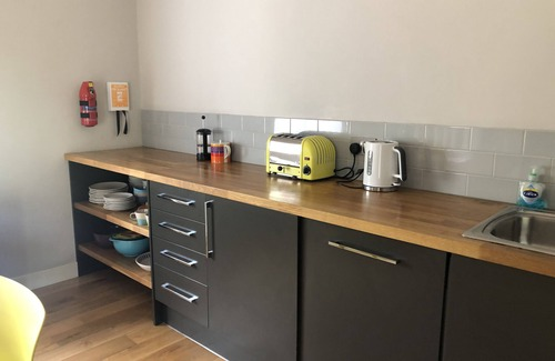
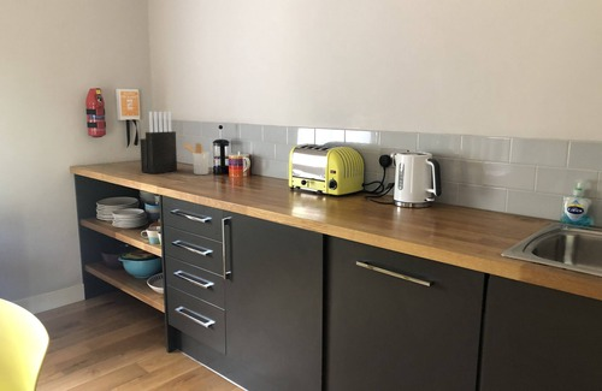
+ utensil holder [182,142,211,176]
+ knife block [138,111,178,174]
